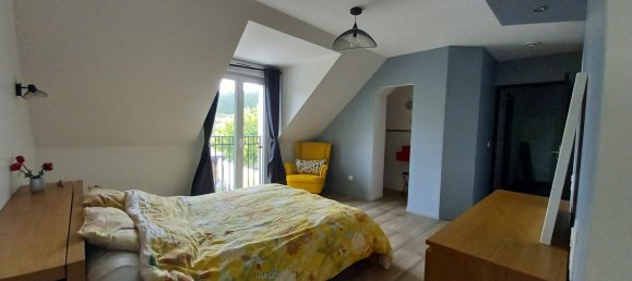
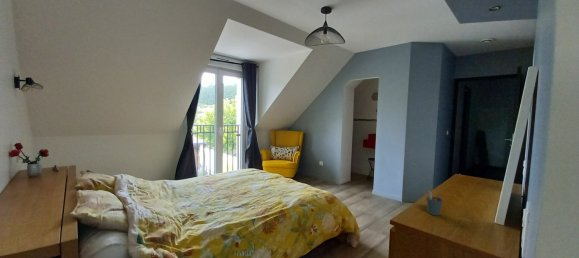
+ pen holder [425,190,444,216]
